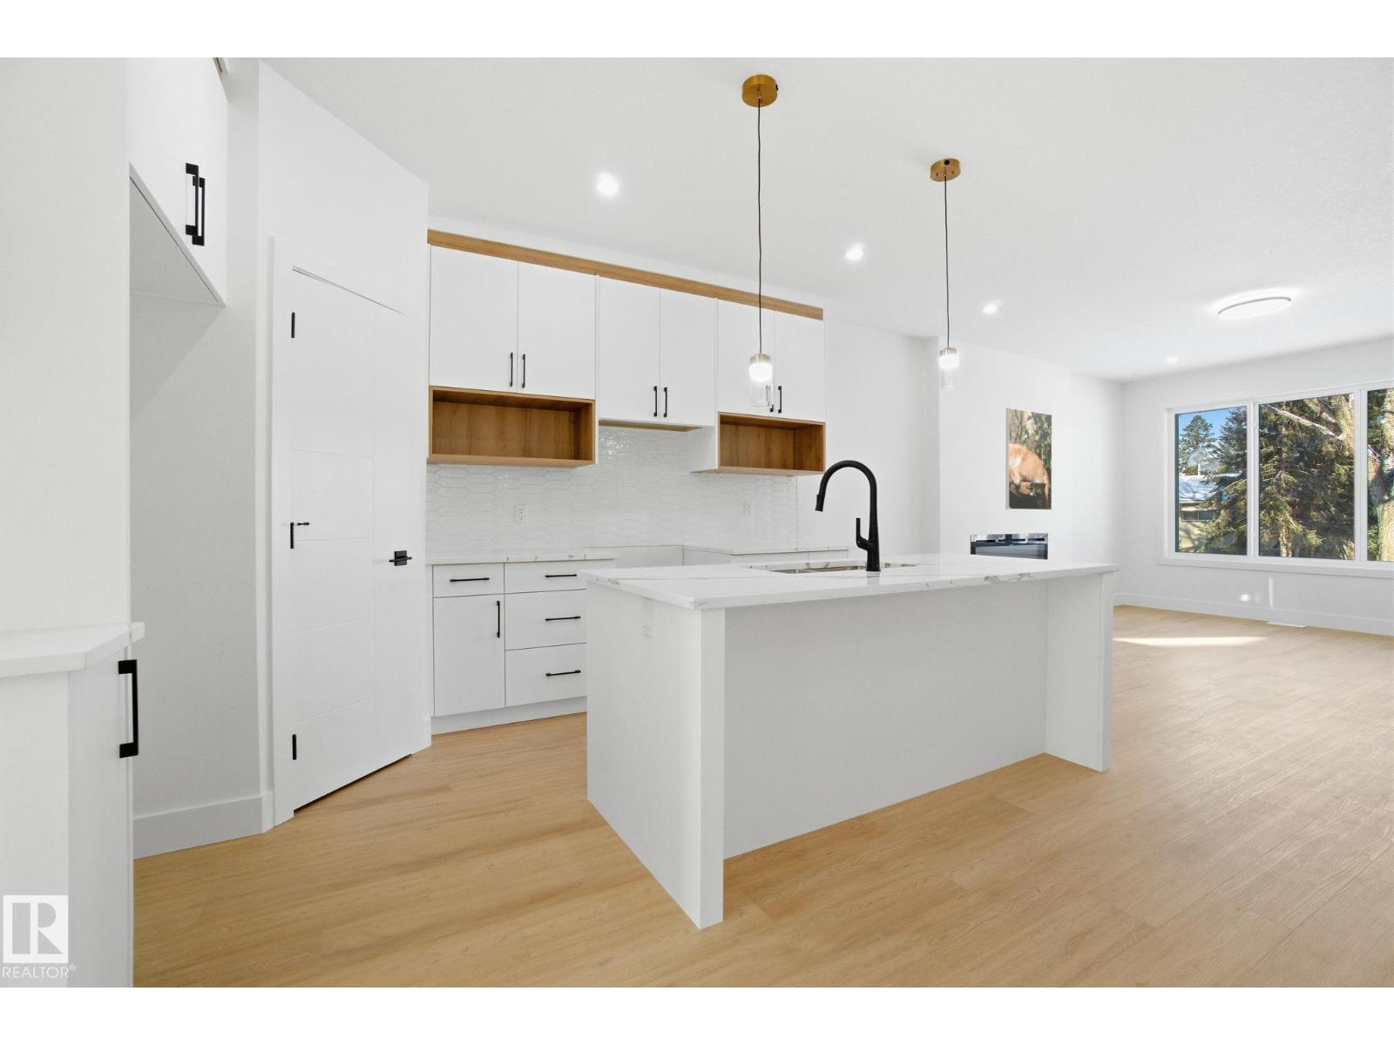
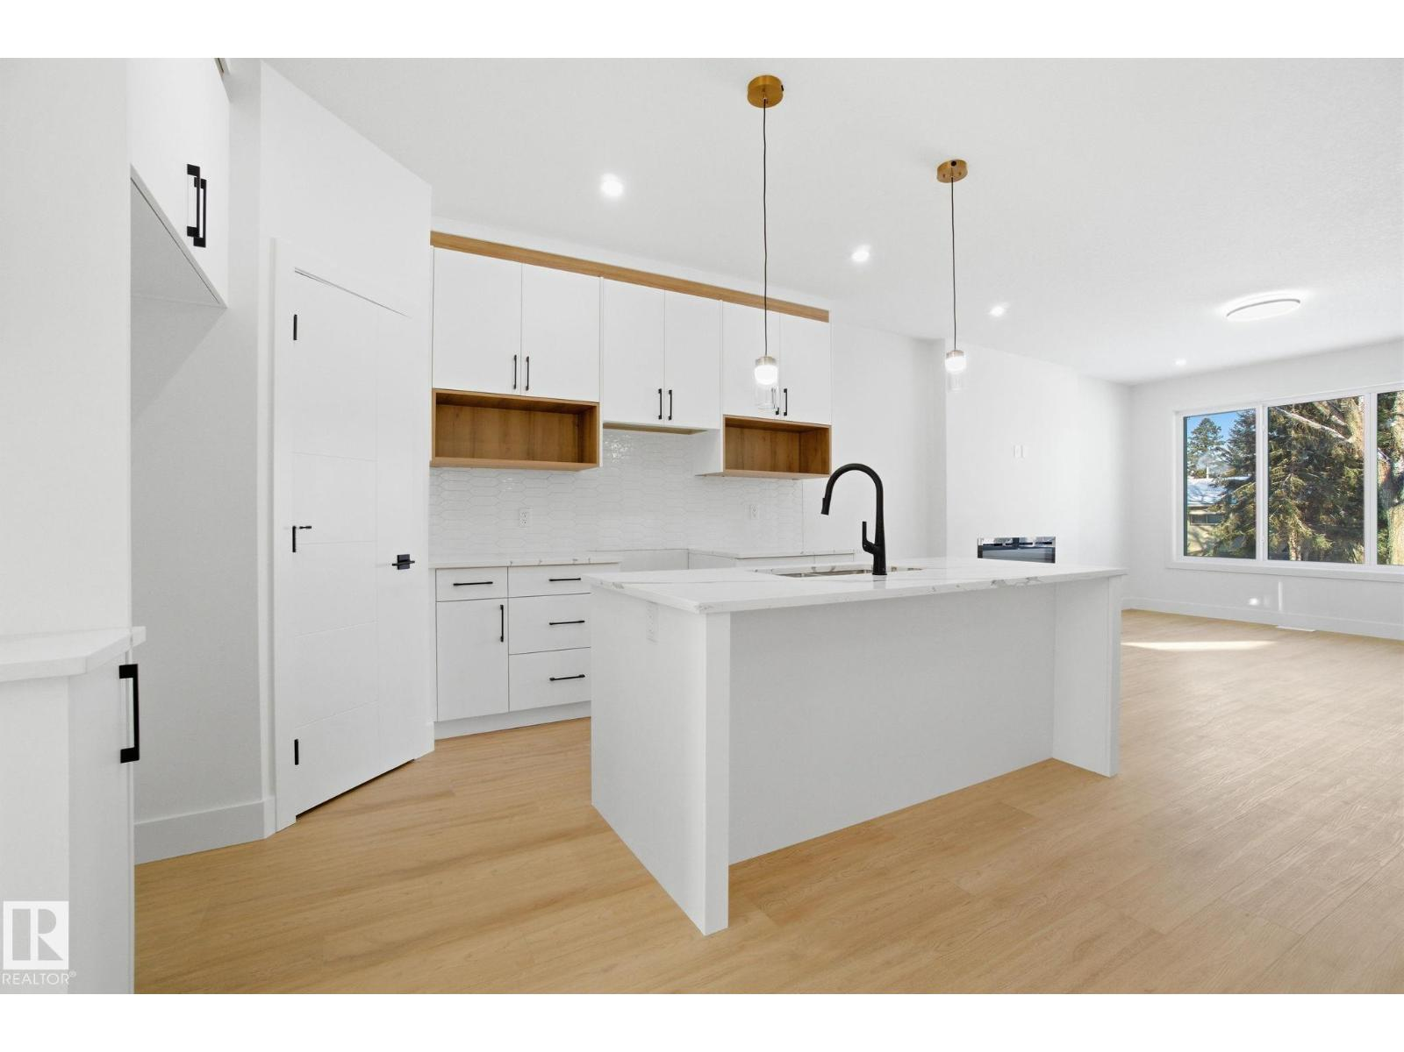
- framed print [1004,406,1053,512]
